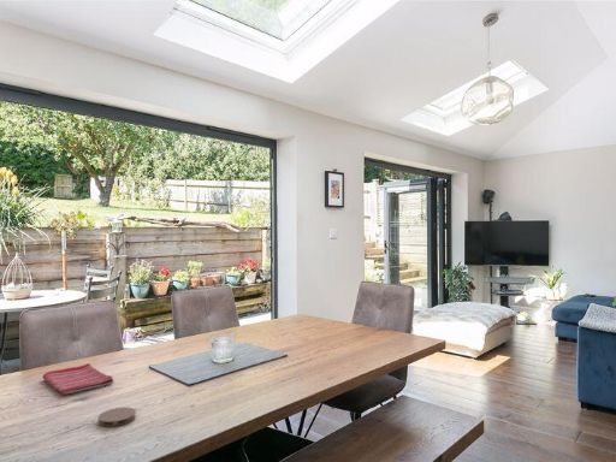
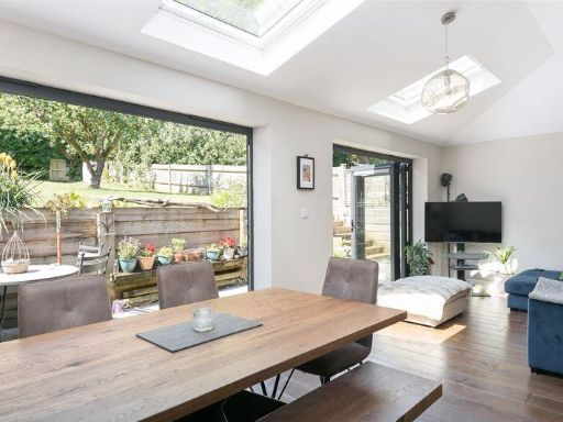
- coaster [97,407,137,428]
- dish towel [41,362,114,396]
